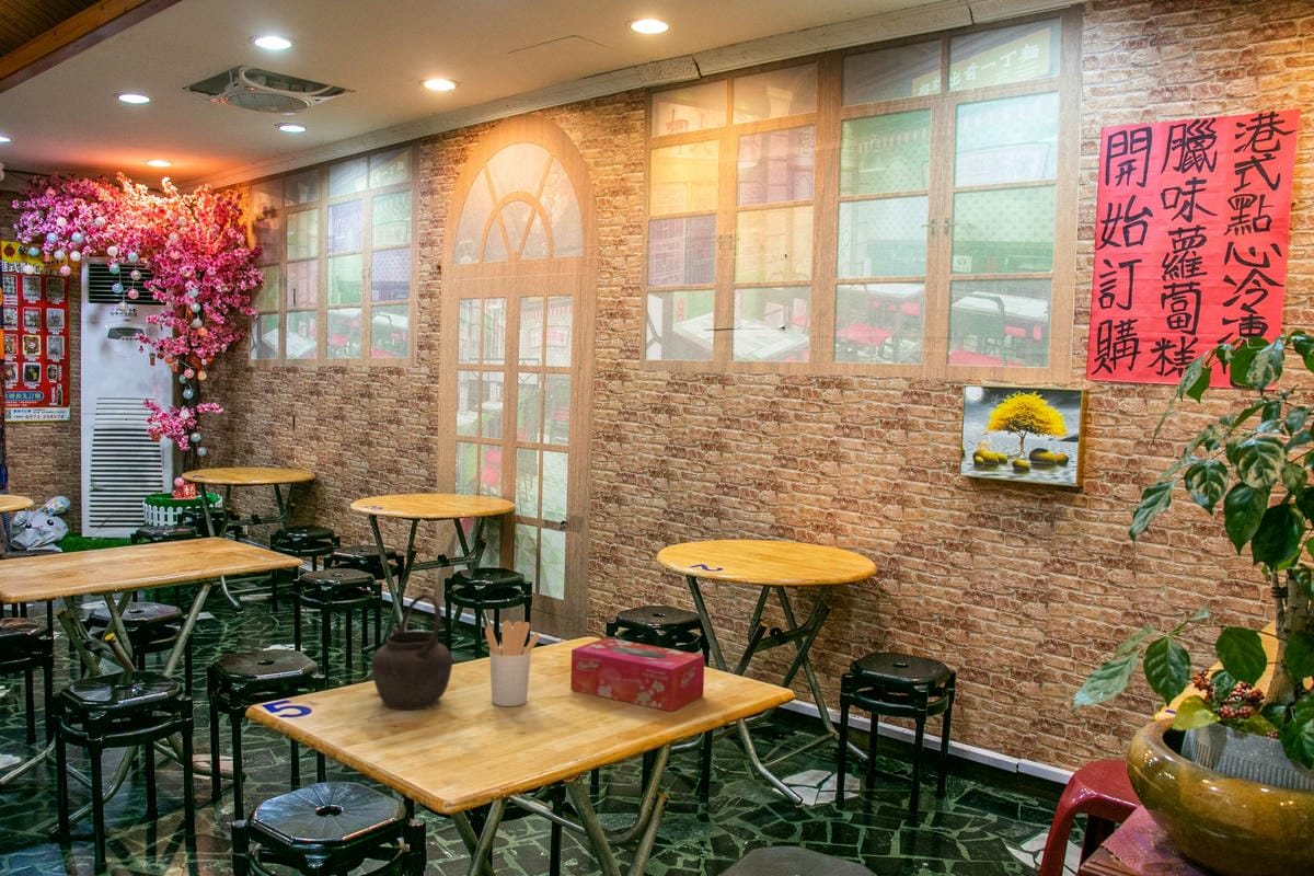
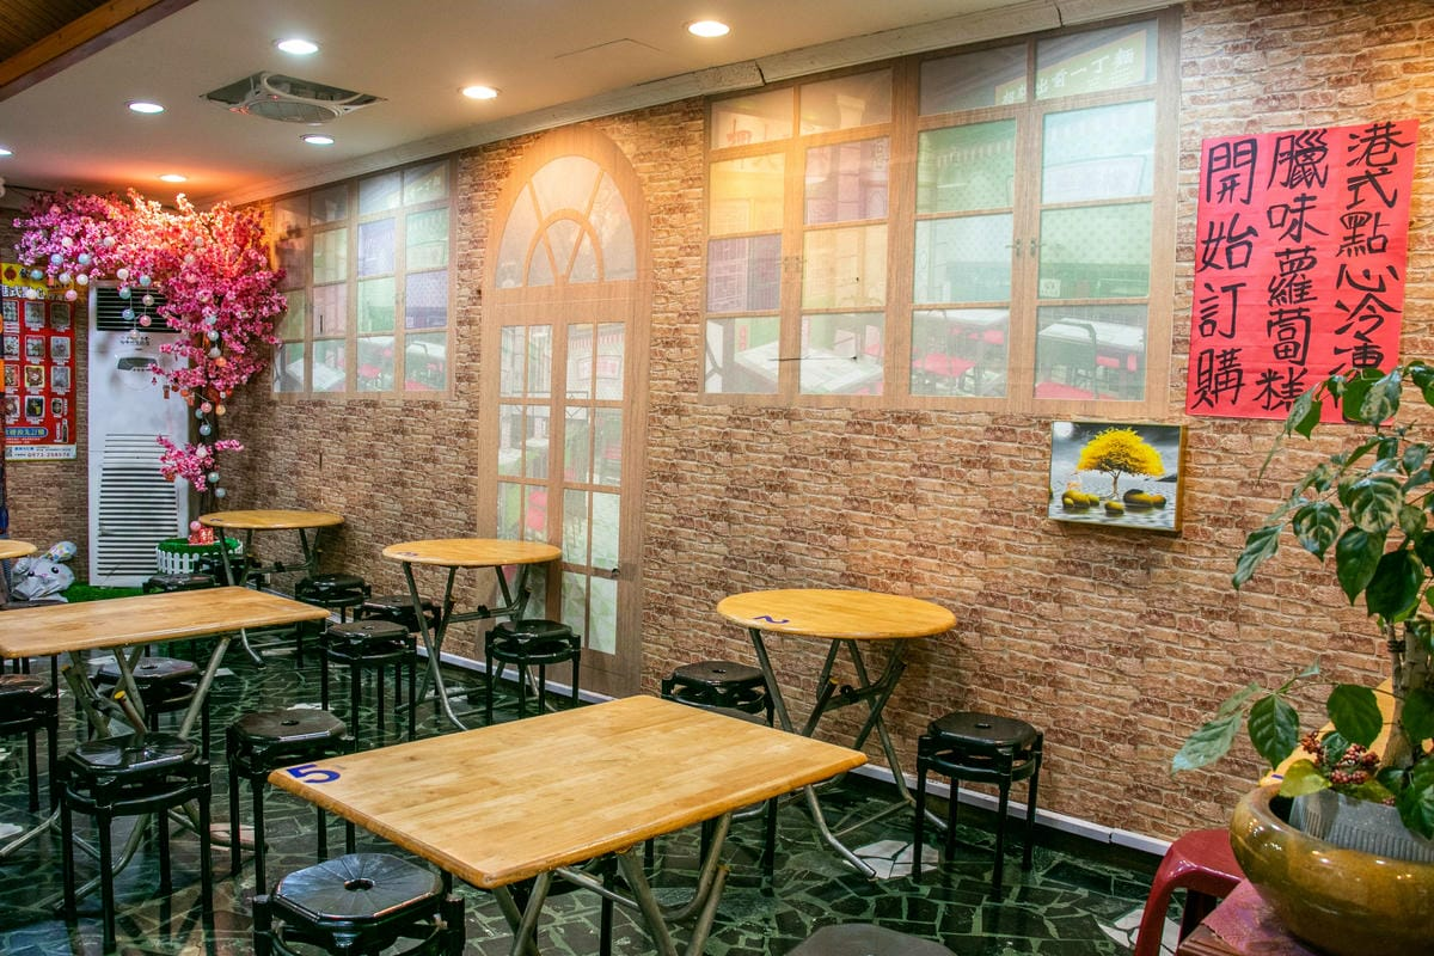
- kettle [370,592,453,711]
- tissue box [569,637,705,713]
- utensil holder [484,620,541,707]
